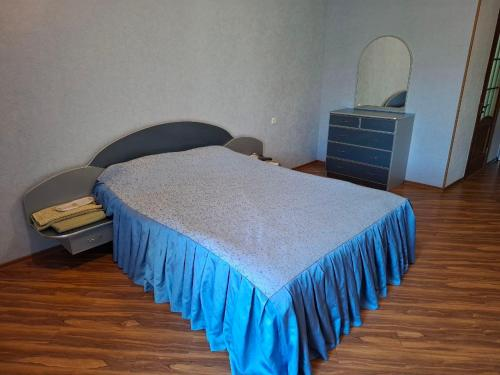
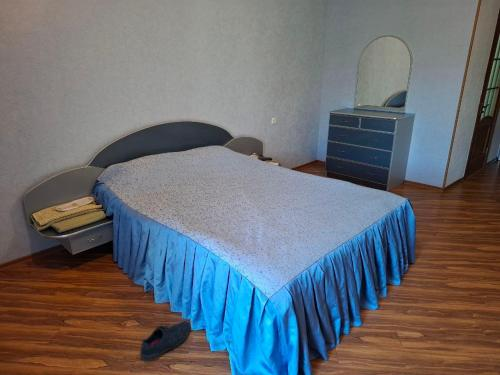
+ shoe [139,320,191,362]
